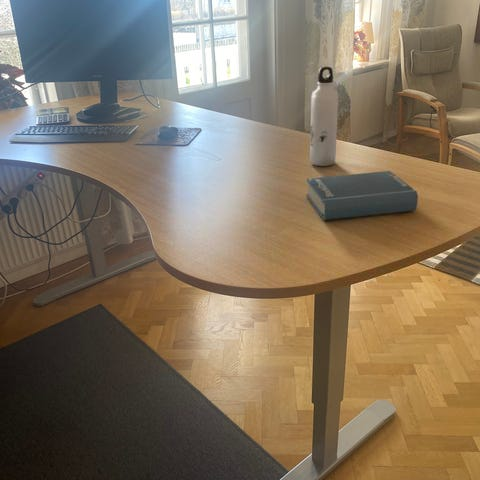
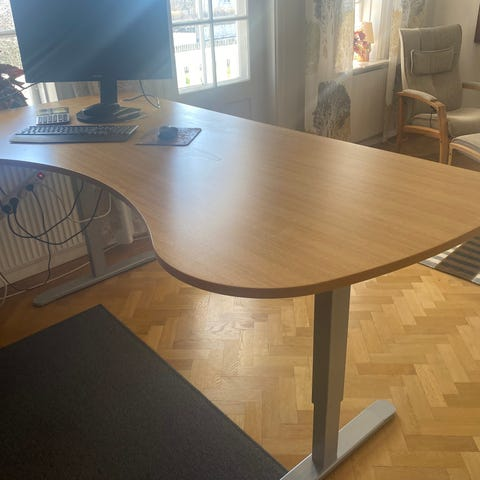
- hardback book [305,170,419,221]
- water bottle [309,66,339,167]
